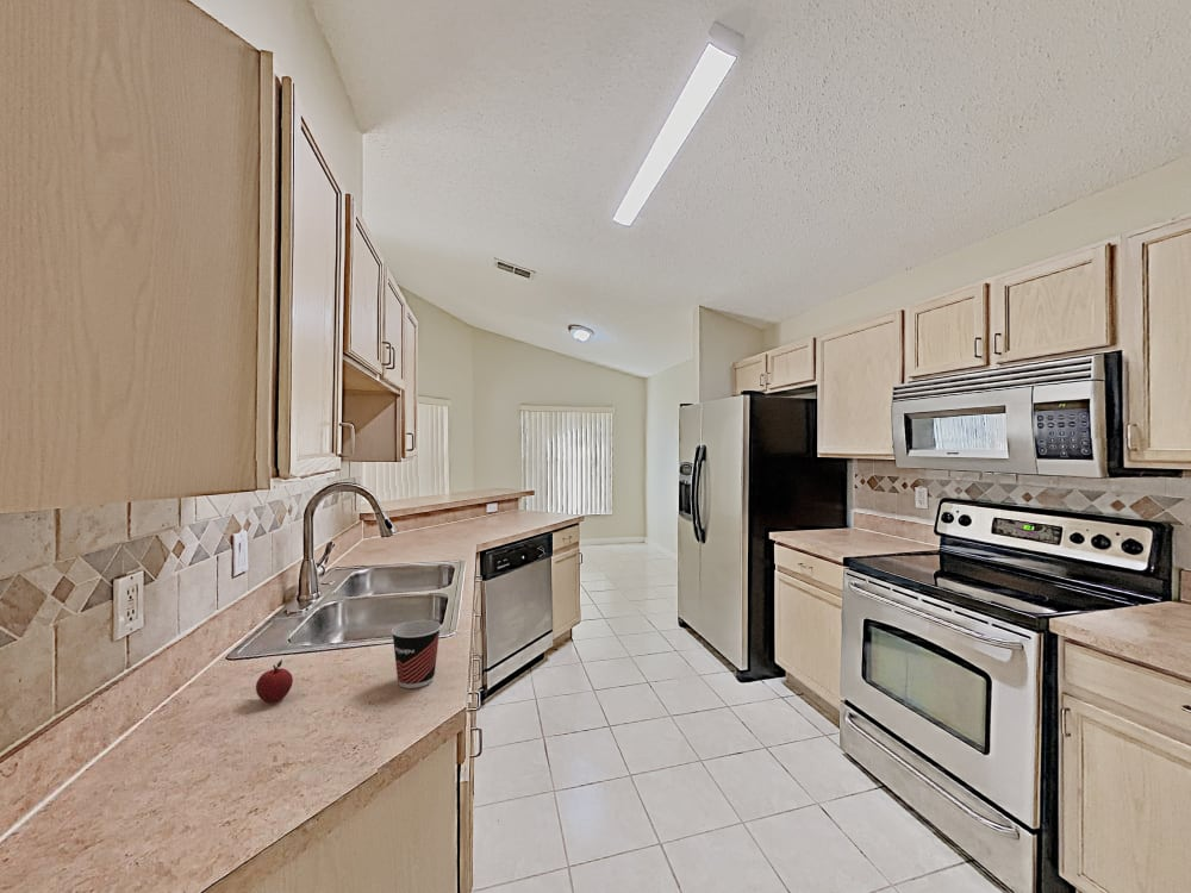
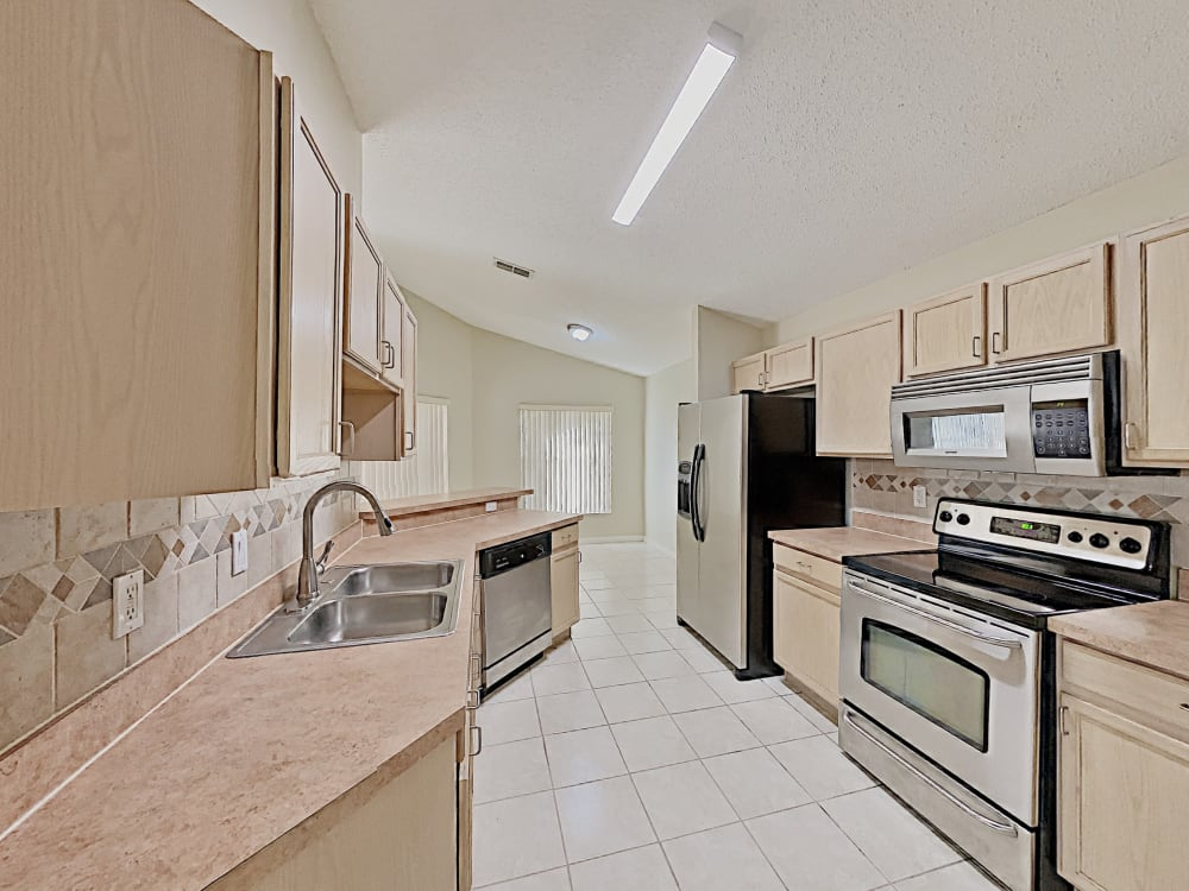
- cup [391,619,442,689]
- apple [255,658,294,704]
